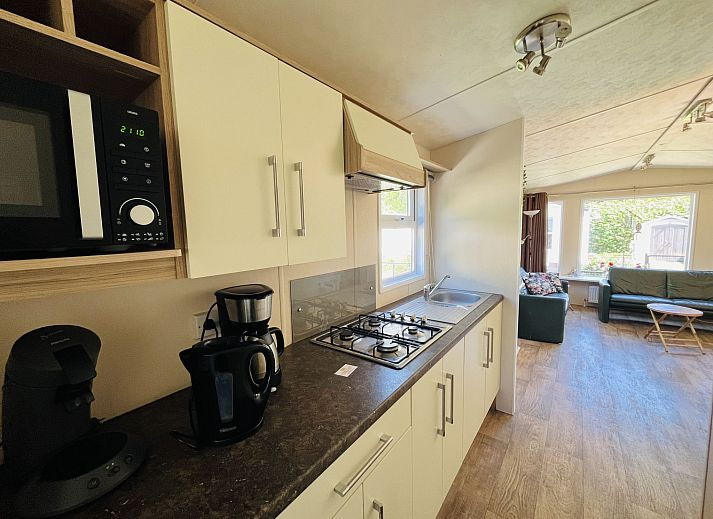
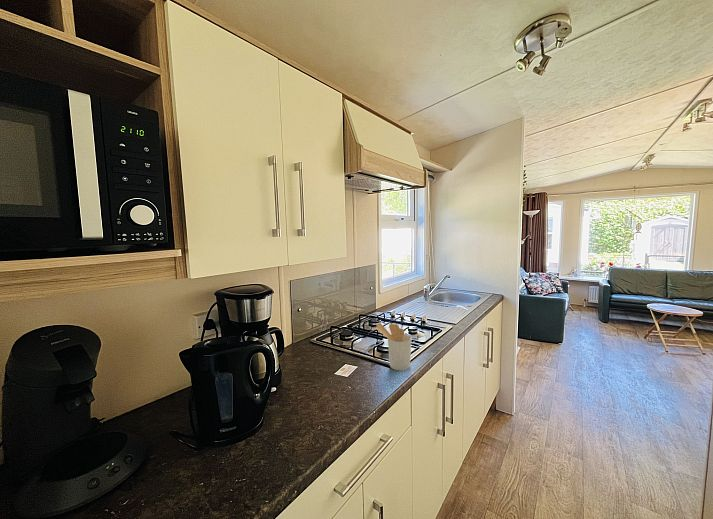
+ utensil holder [375,322,412,372]
